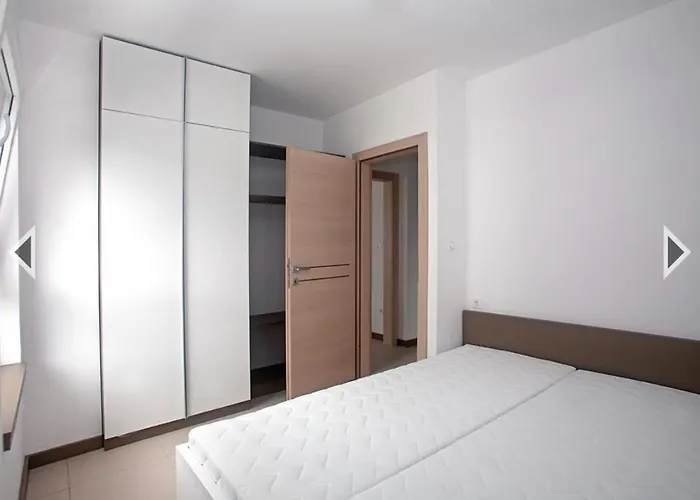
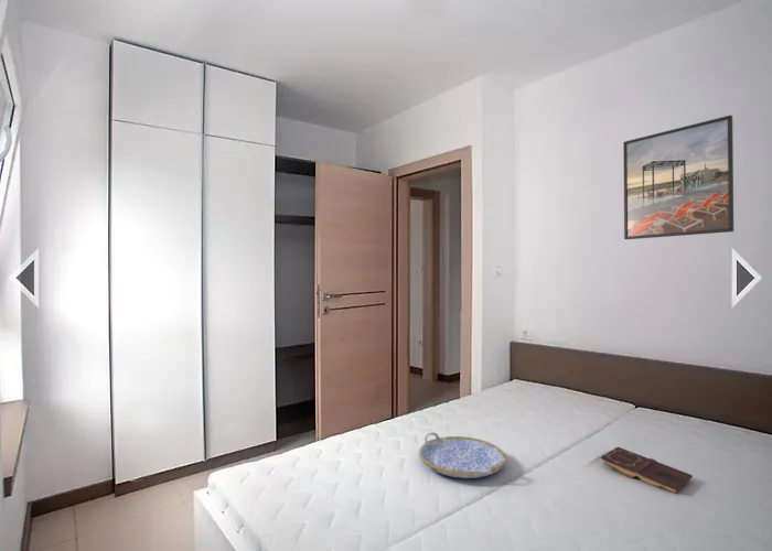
+ serving tray [418,431,507,479]
+ book [600,446,694,494]
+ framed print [622,115,735,240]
